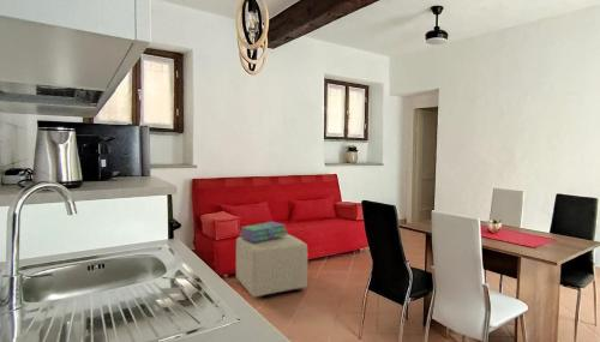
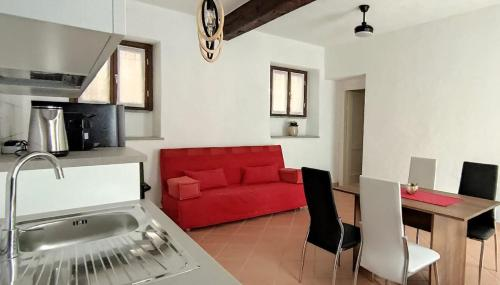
- ottoman [235,233,308,299]
- stack of books [239,221,289,242]
